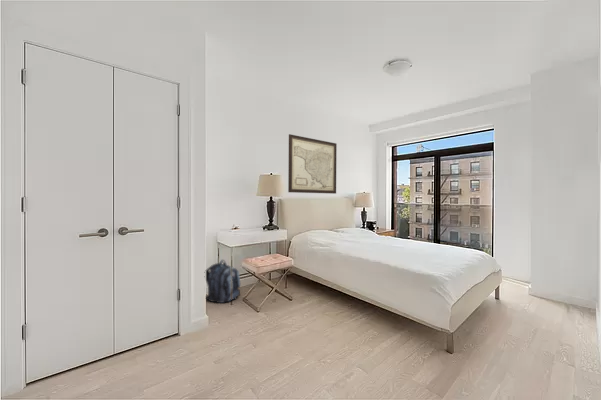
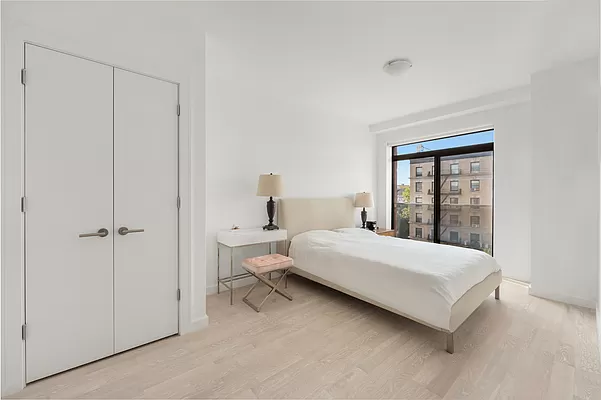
- wall art [287,133,338,195]
- backpack [205,259,241,304]
